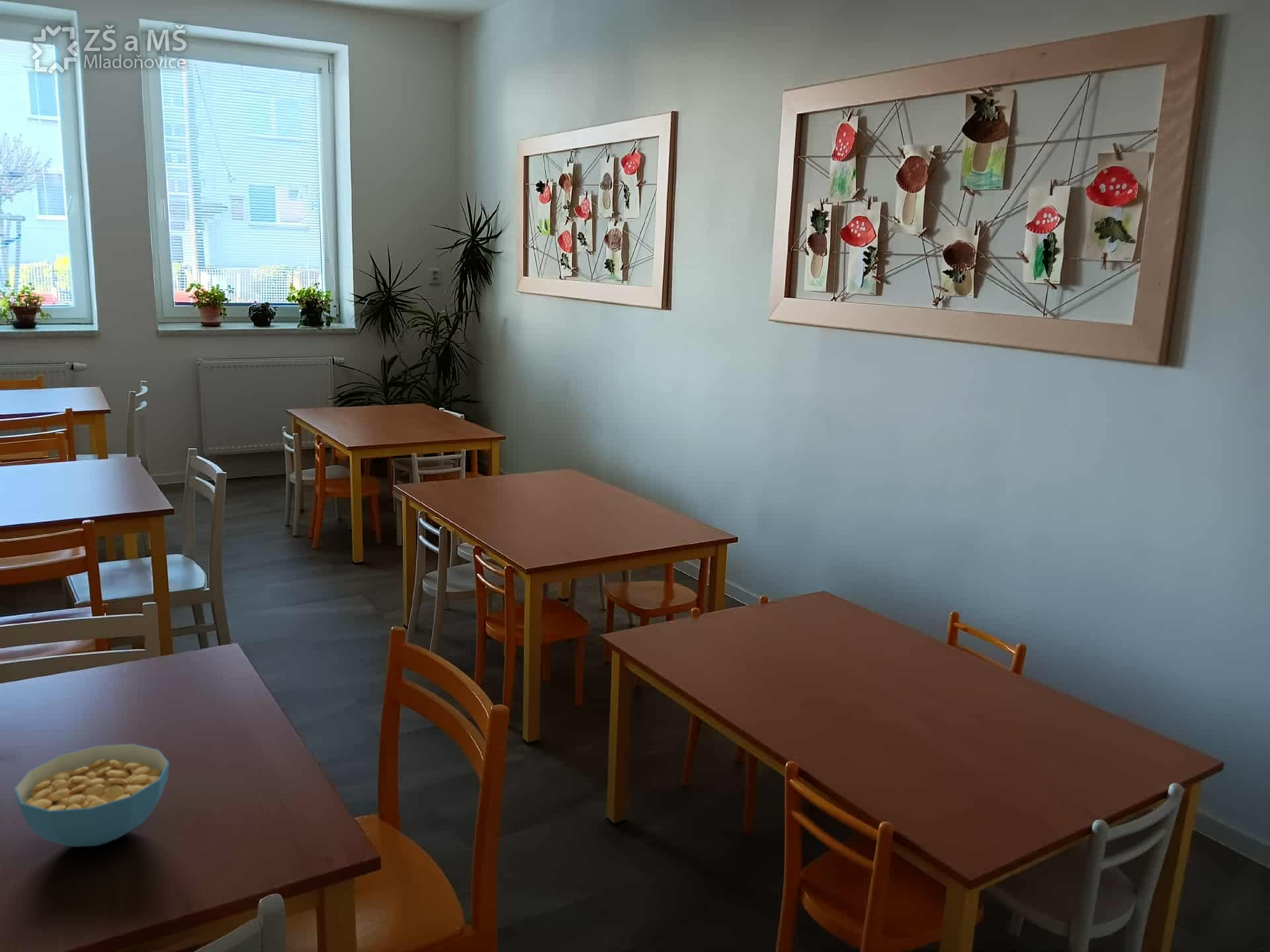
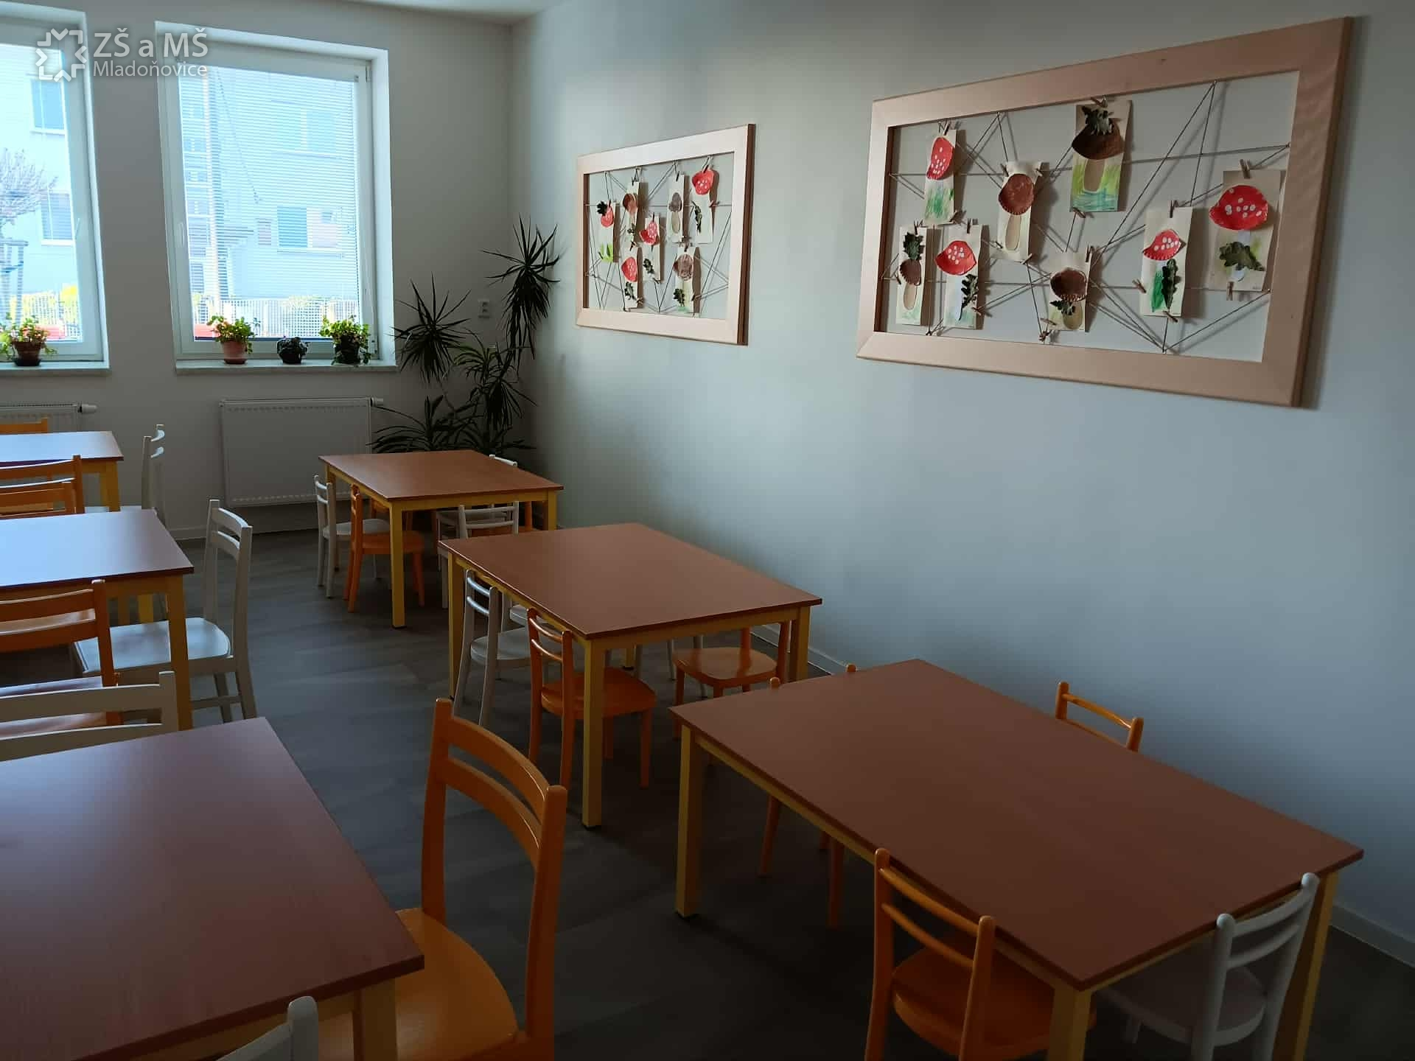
- cereal bowl [13,743,170,848]
